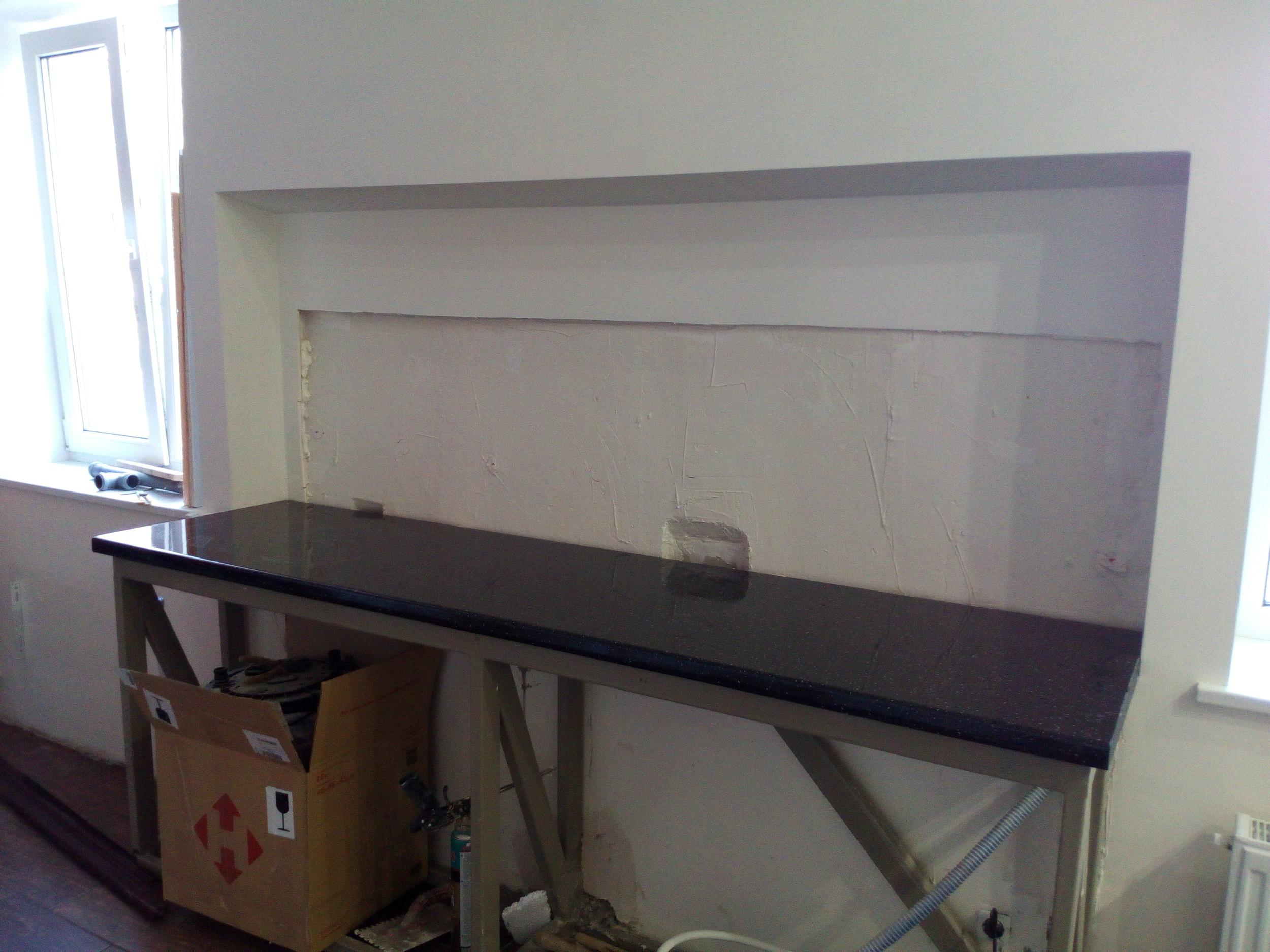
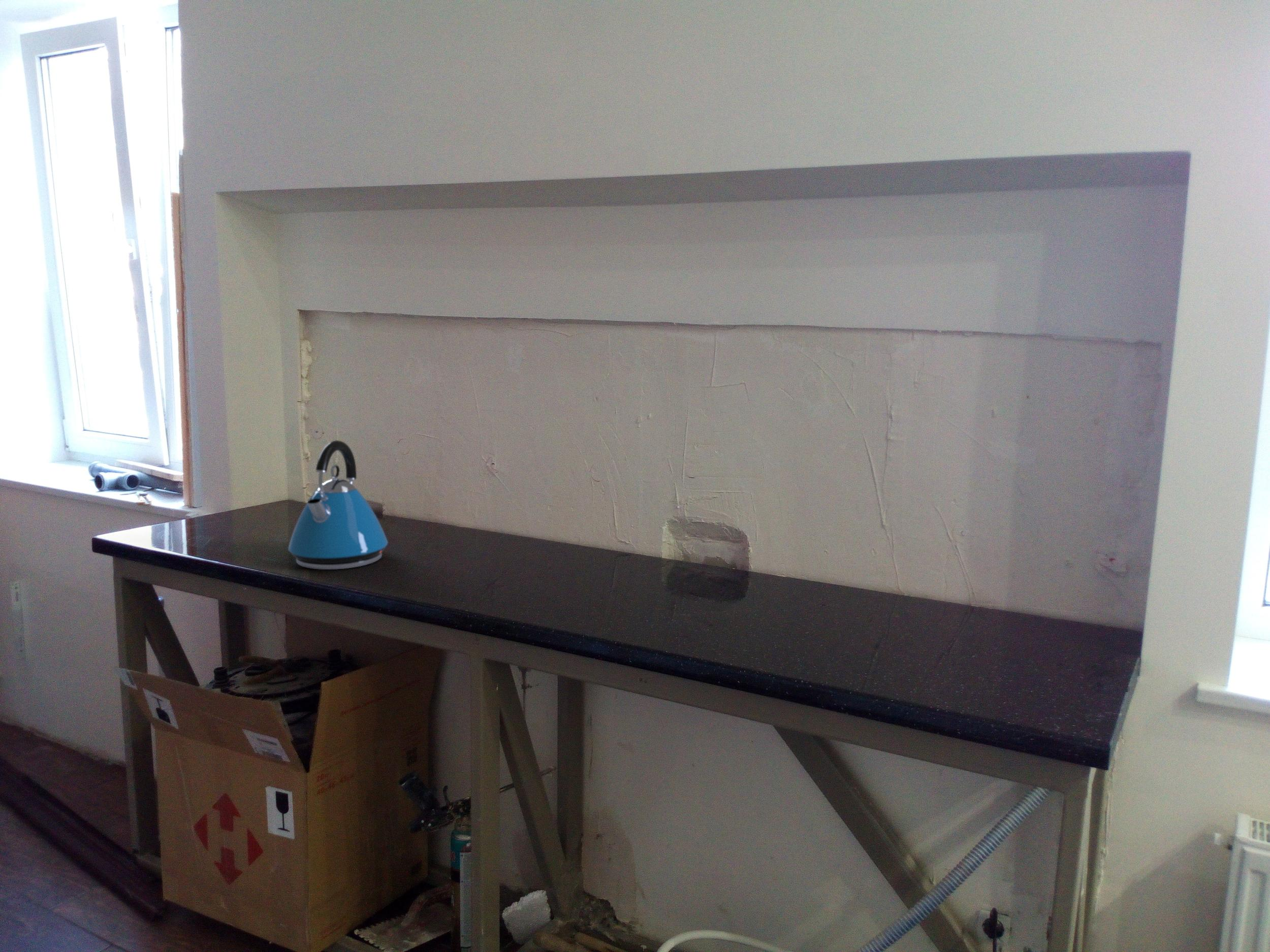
+ kettle [288,440,389,570]
